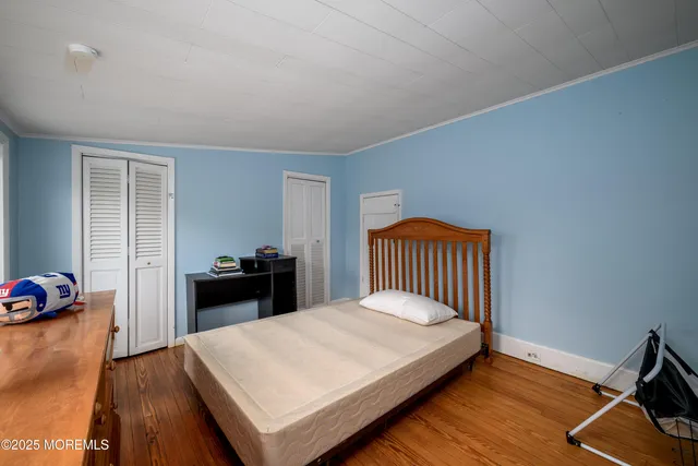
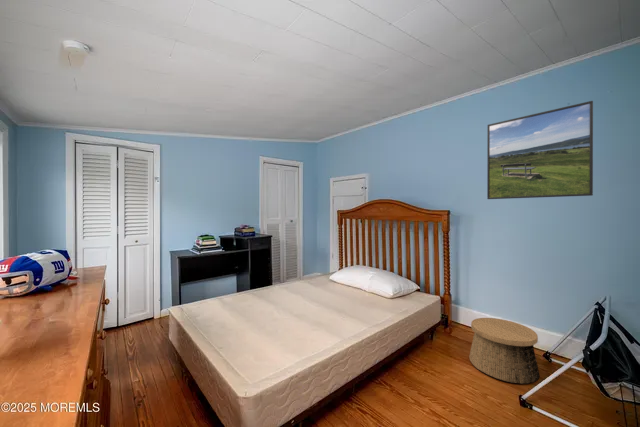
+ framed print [486,100,594,200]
+ basket [468,317,541,384]
